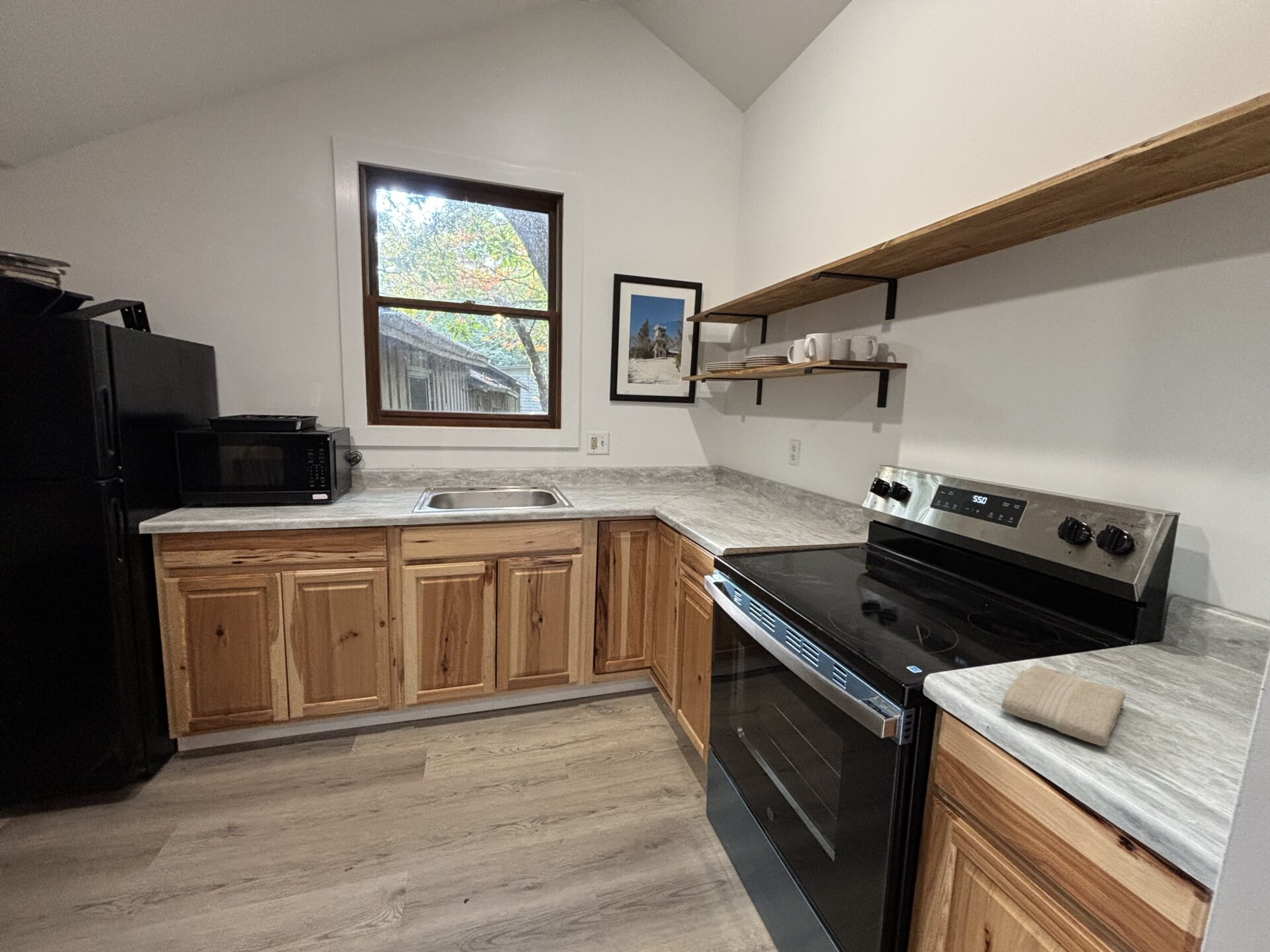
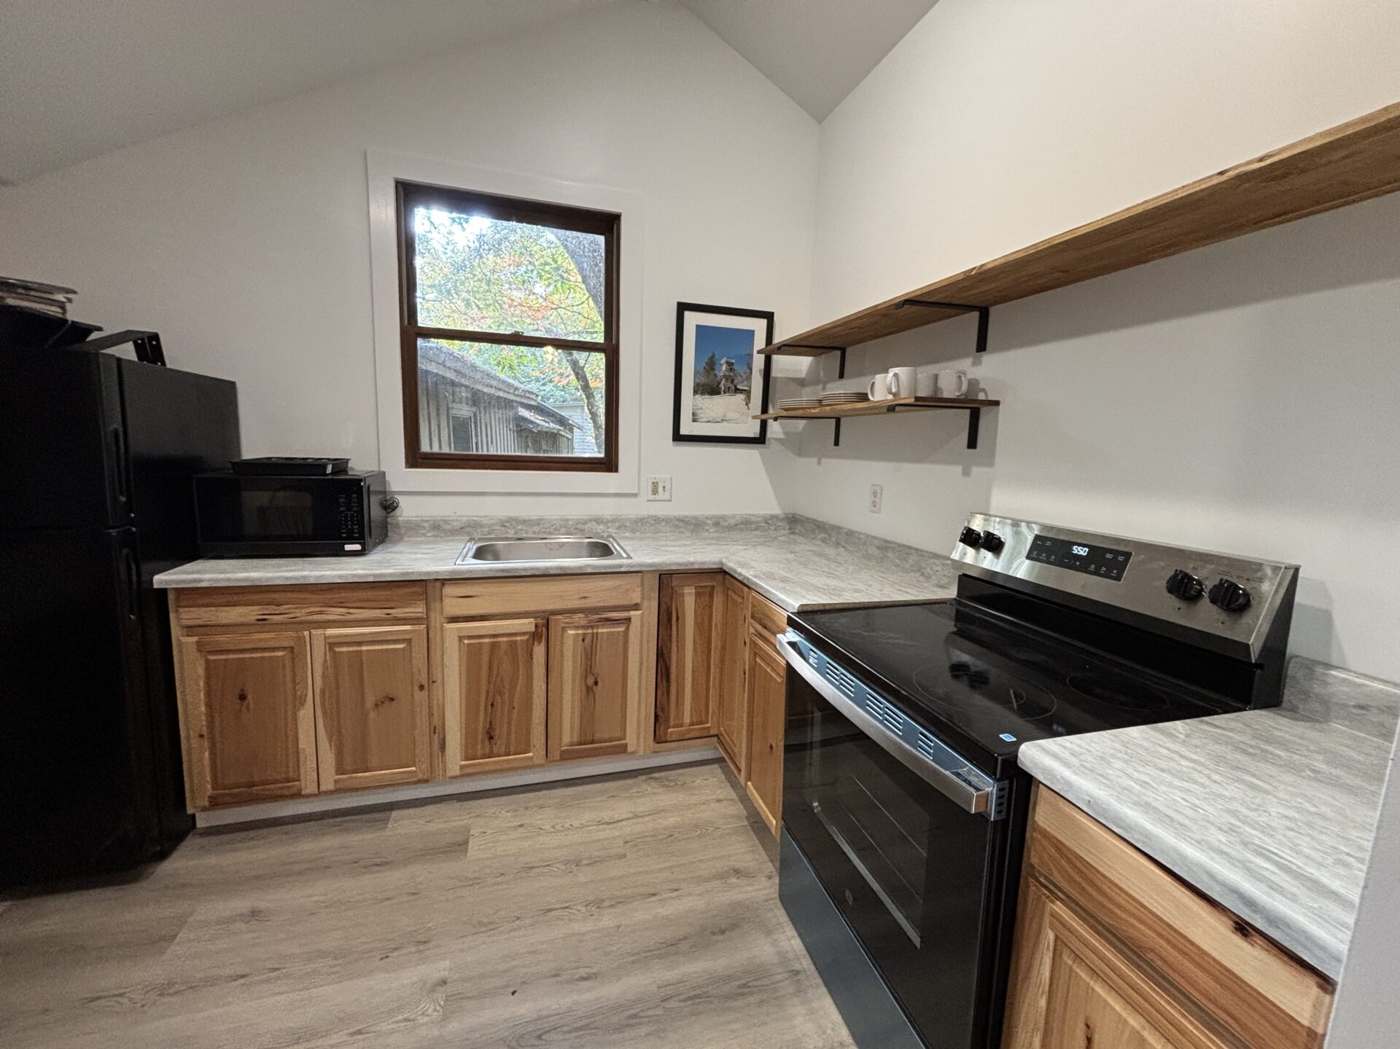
- washcloth [1001,664,1126,747]
